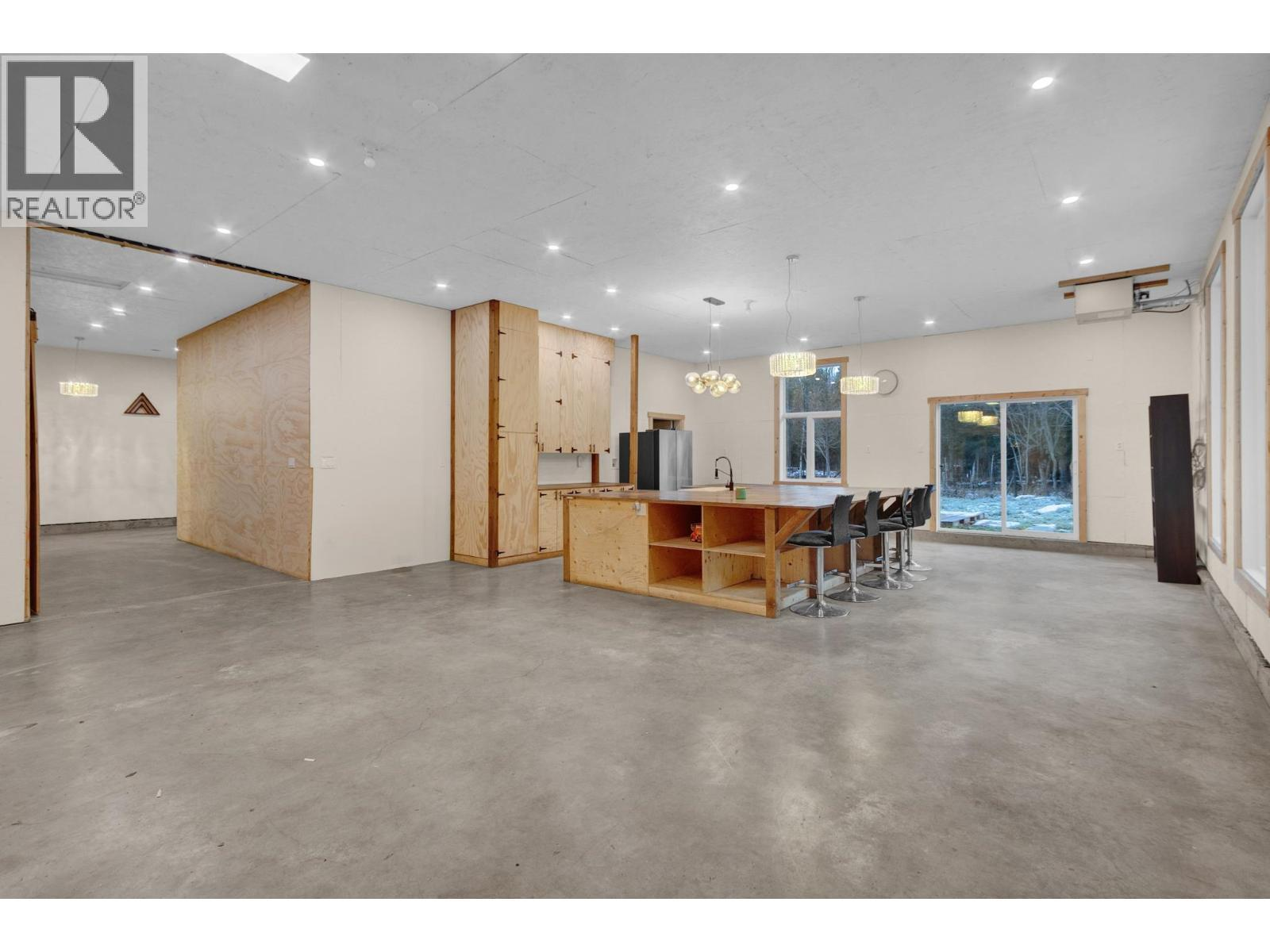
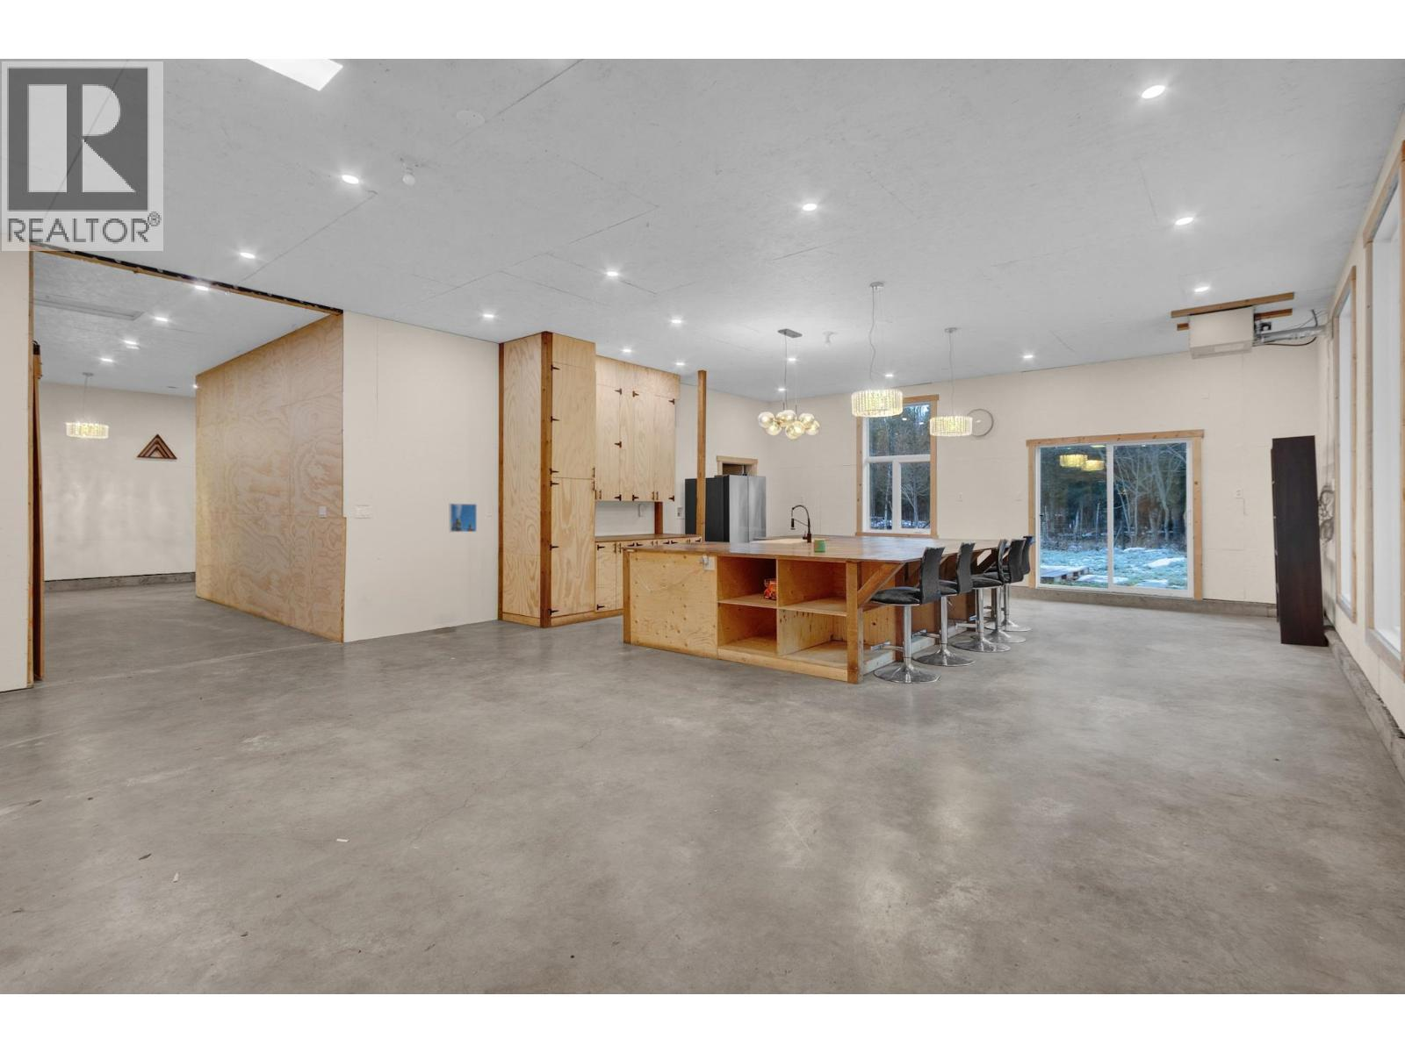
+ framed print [449,503,478,533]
